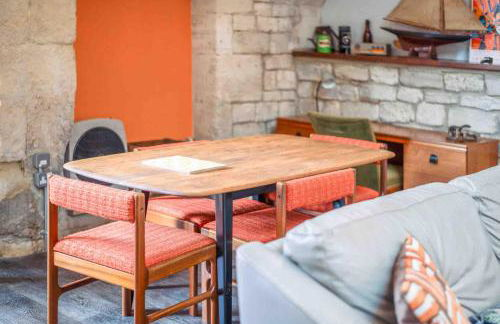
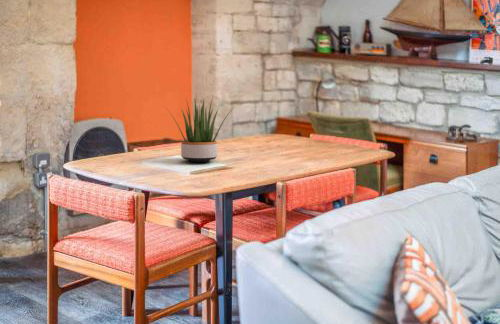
+ potted plant [163,96,235,163]
